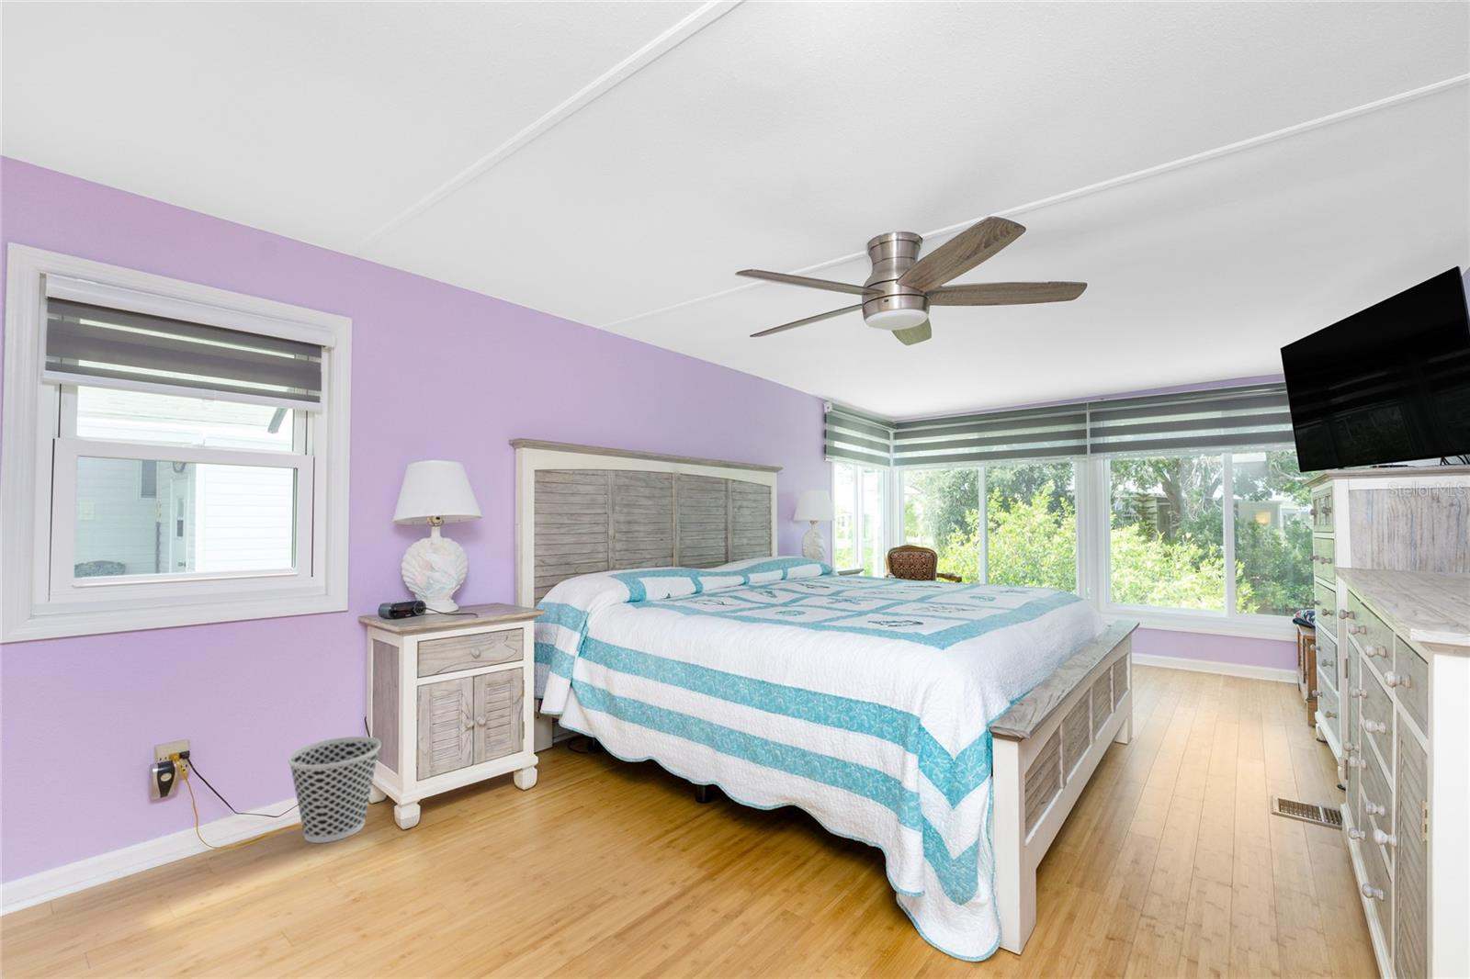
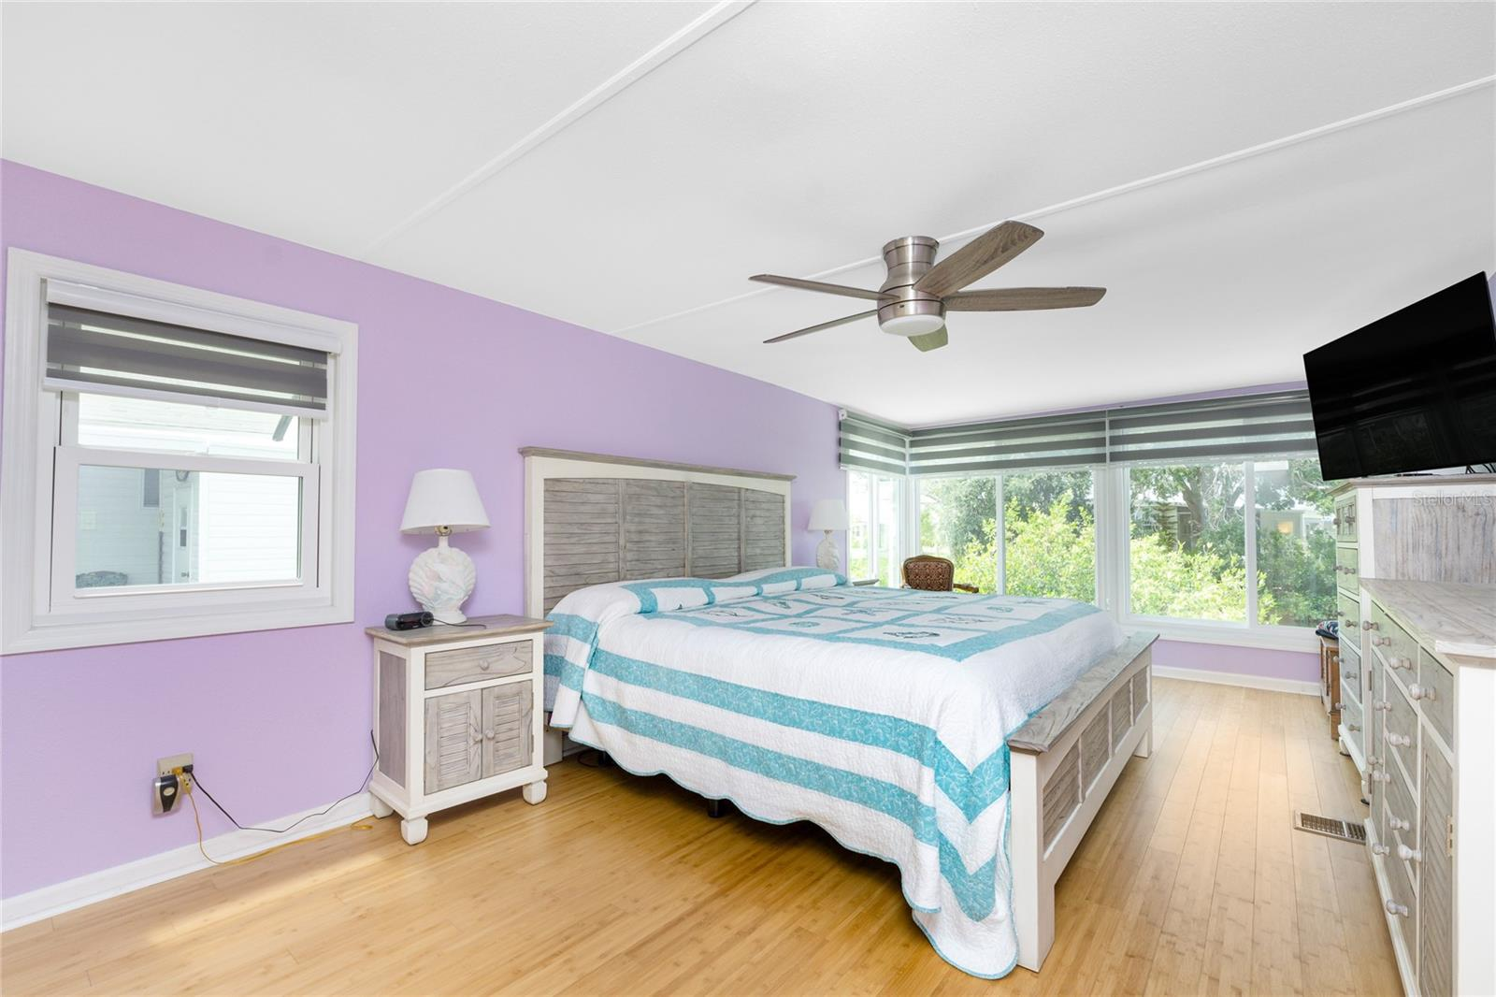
- wastebasket [286,735,383,844]
